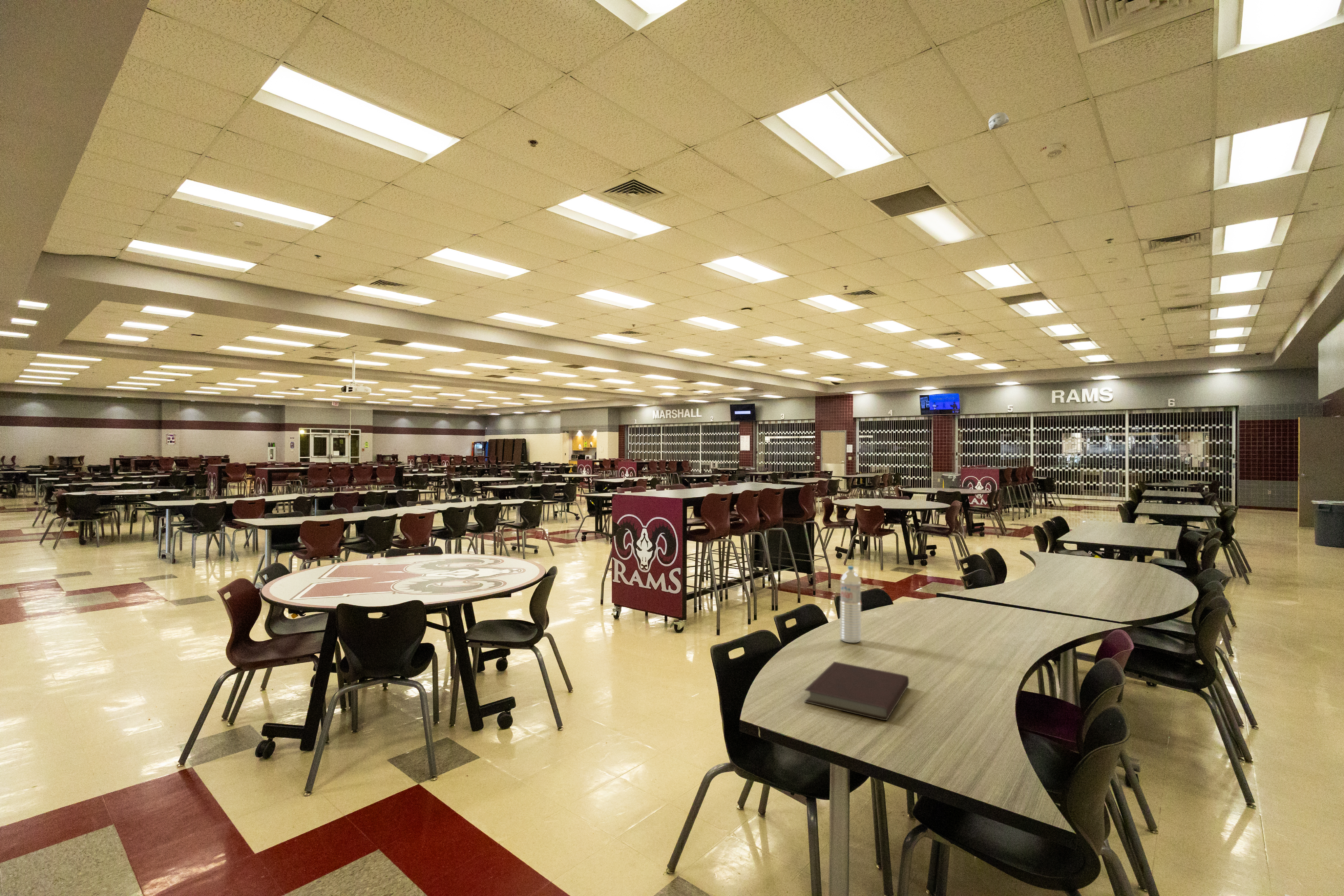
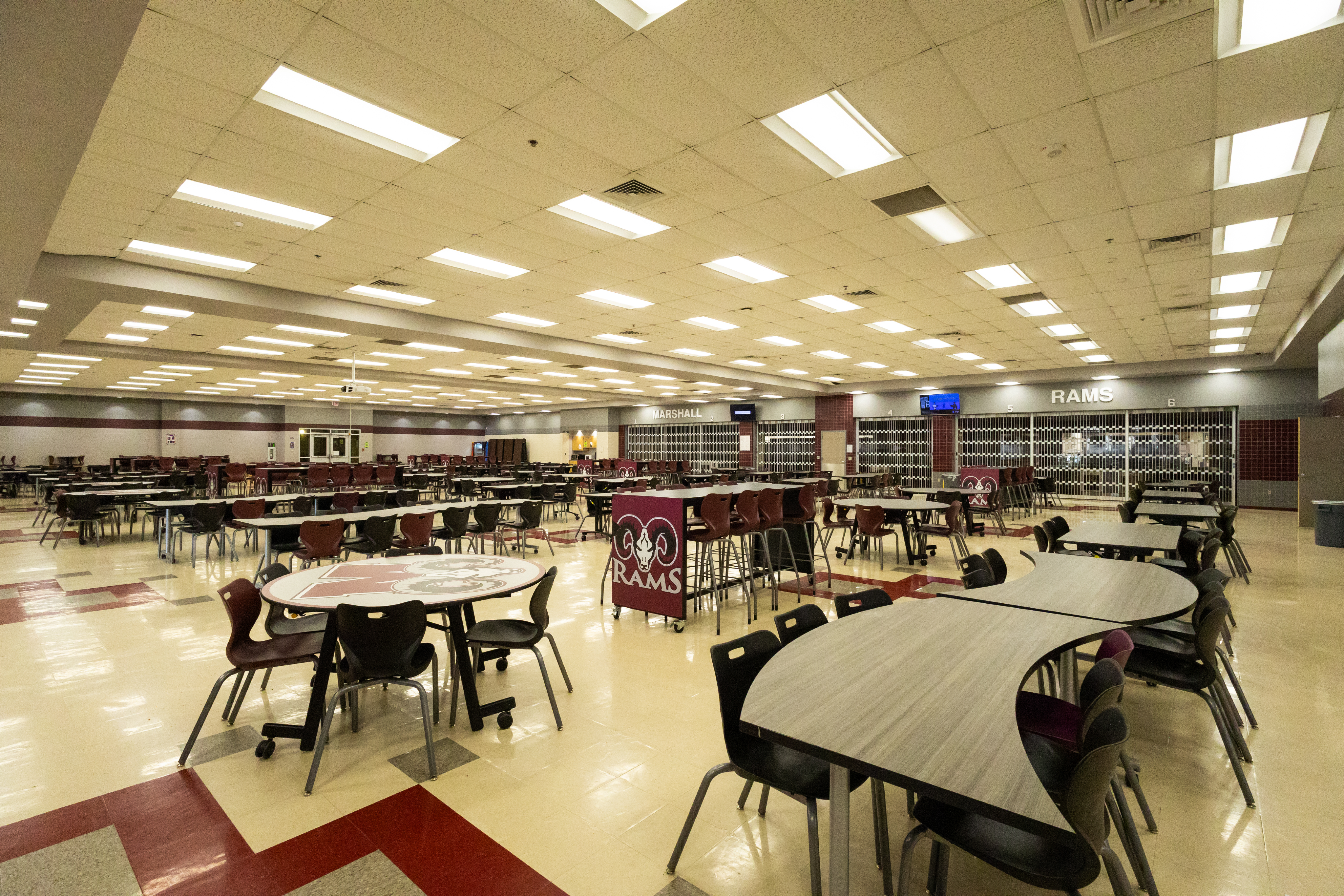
- water bottle [840,566,862,643]
- notebook [804,661,909,720]
- smoke detector [988,112,1009,130]
